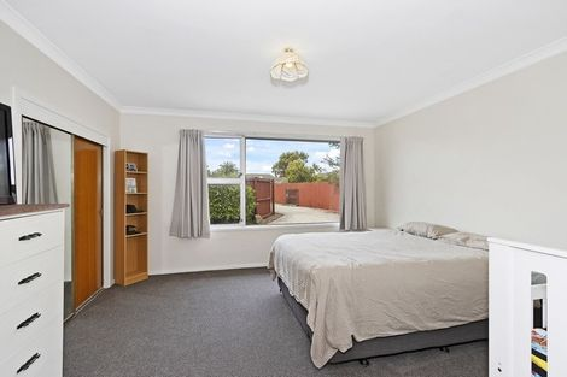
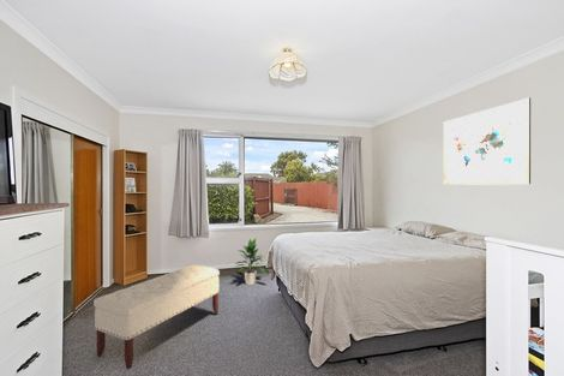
+ indoor plant [234,238,268,286]
+ wall art [443,96,532,186]
+ bench [92,264,221,370]
